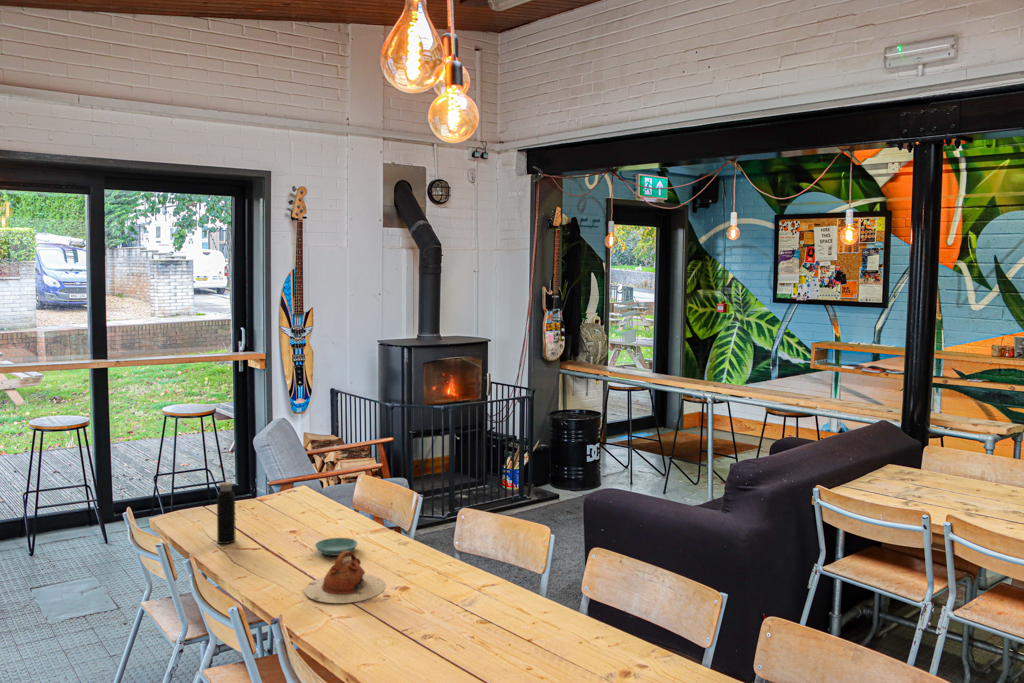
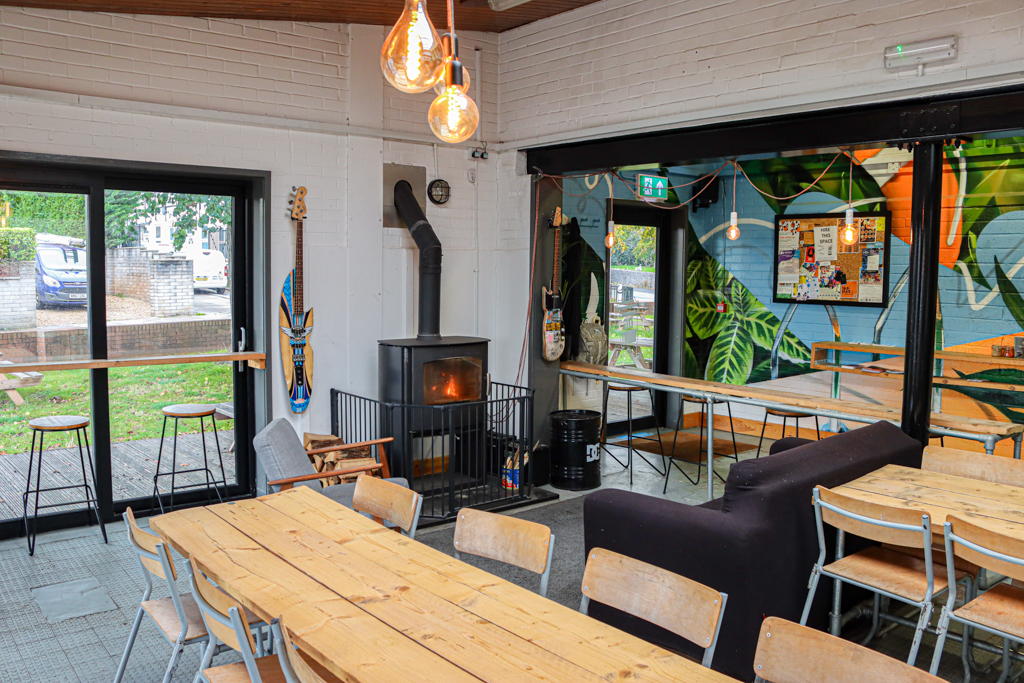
- water bottle [216,476,237,545]
- saucer [314,537,359,557]
- teapot [304,551,387,604]
